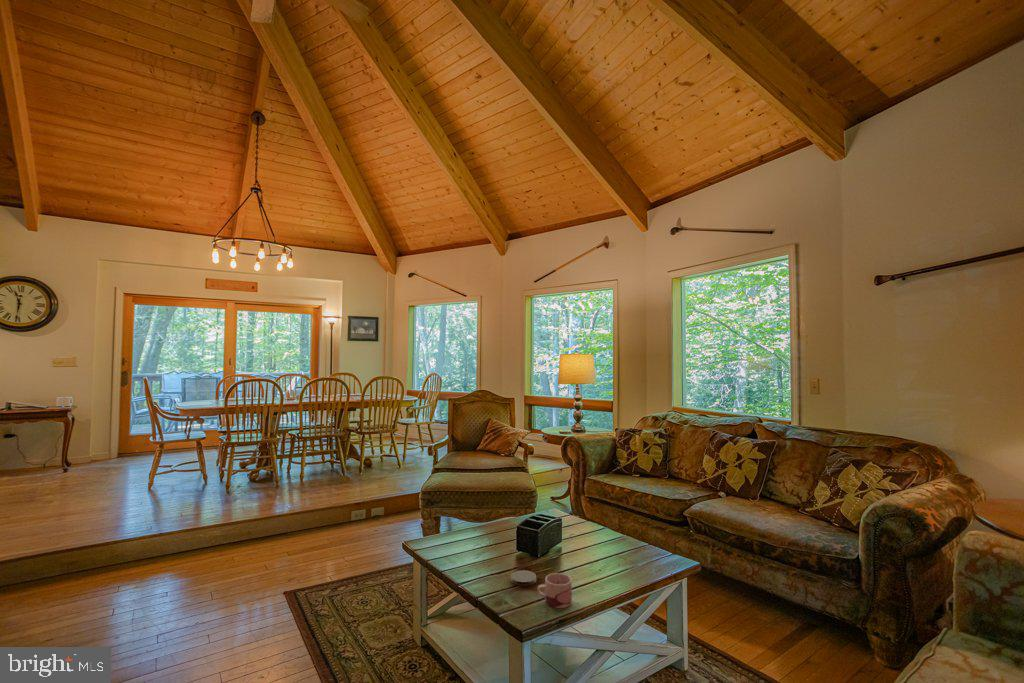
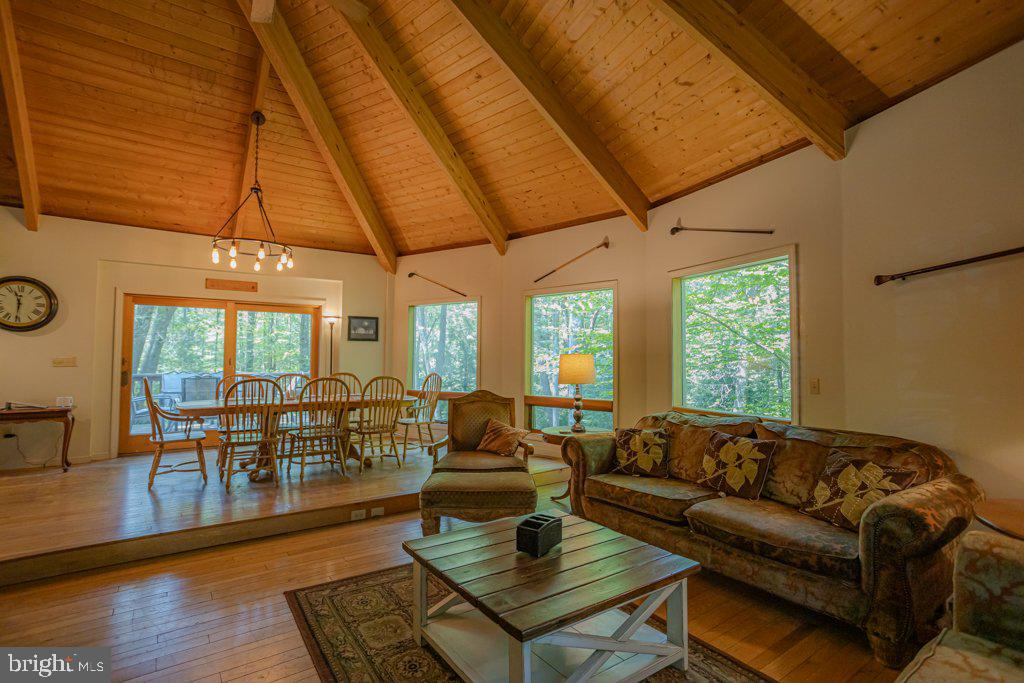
- coaster [510,569,537,587]
- mug [536,572,573,609]
